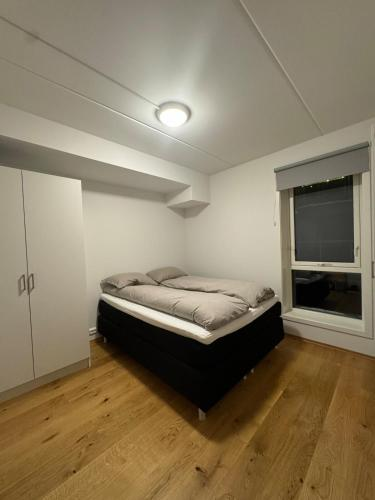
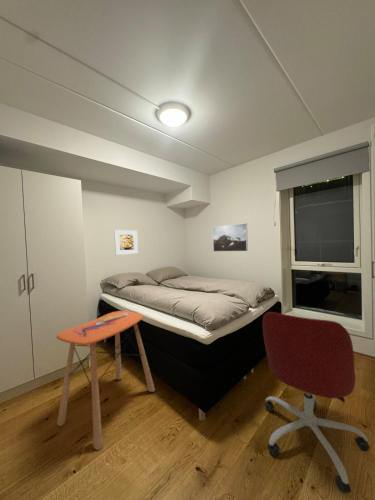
+ side table [55,310,156,451]
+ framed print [212,222,249,253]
+ office chair [261,311,371,494]
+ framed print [113,229,139,256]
